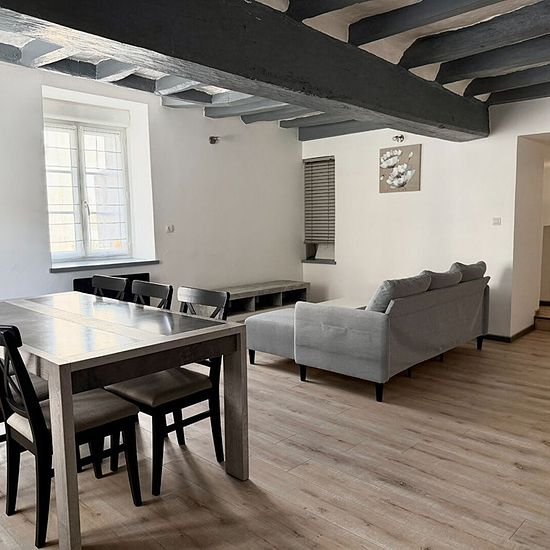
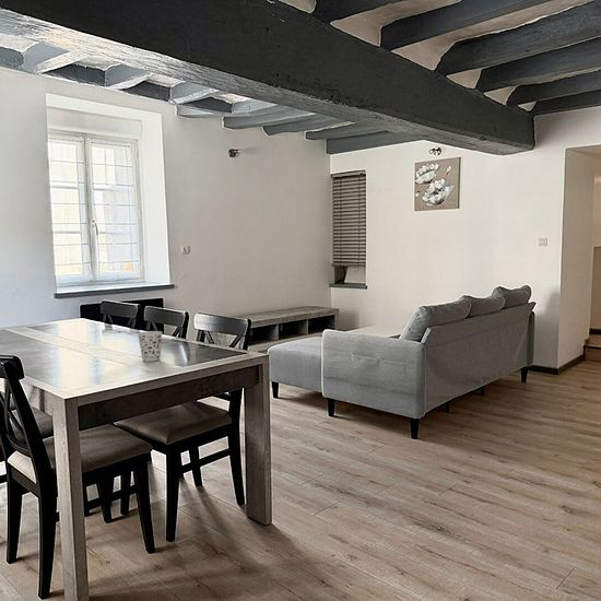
+ cup [137,330,164,363]
